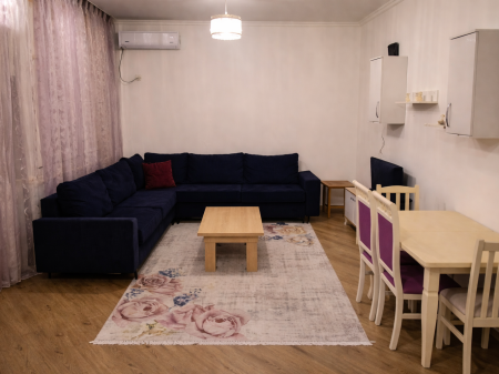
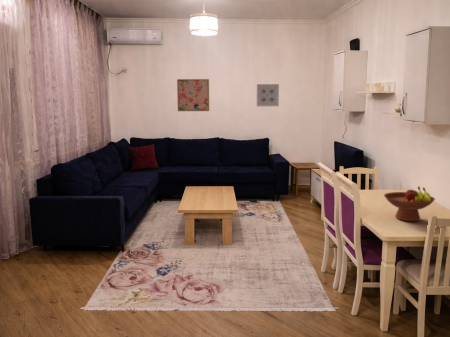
+ wall art [176,78,210,112]
+ wall art [256,83,280,107]
+ fruit bowl [383,186,436,222]
